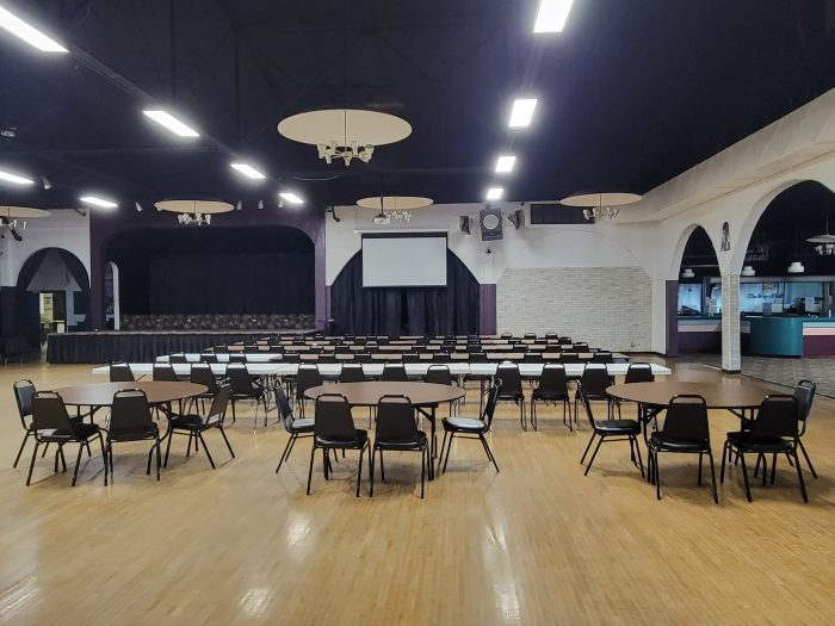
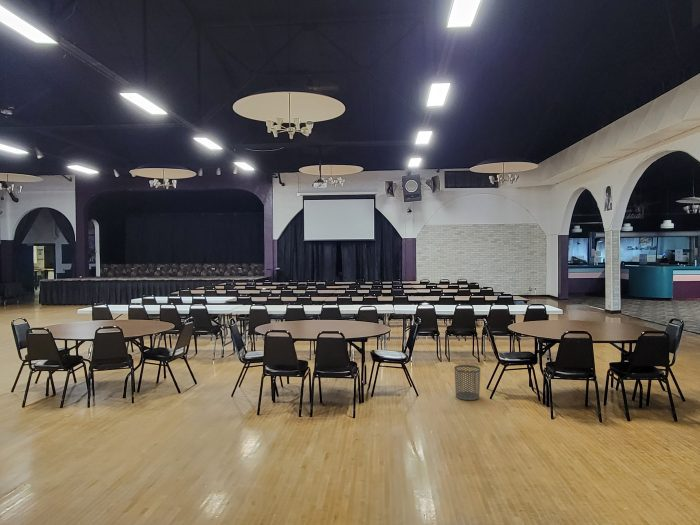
+ waste bin [454,364,481,401]
